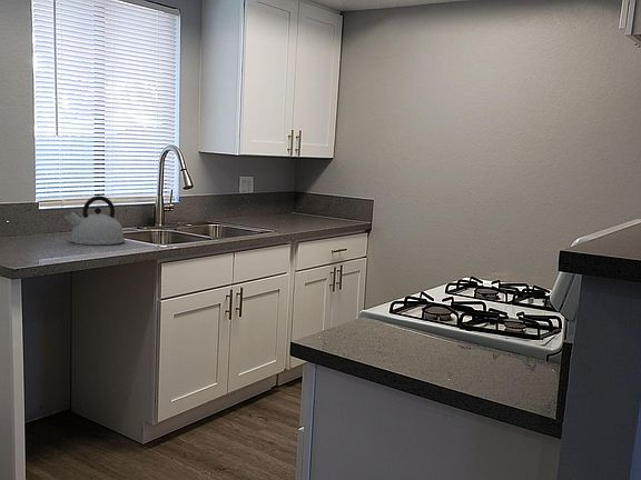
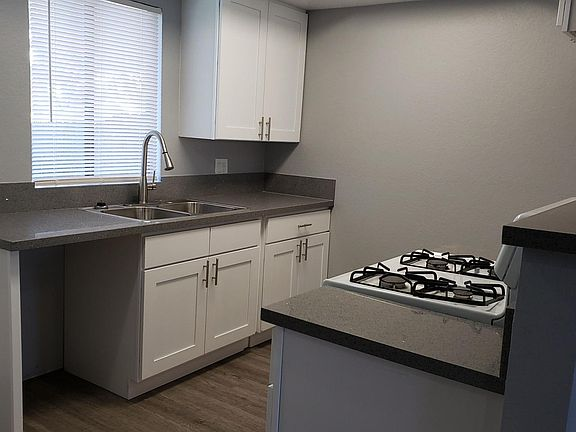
- kettle [65,194,126,246]
